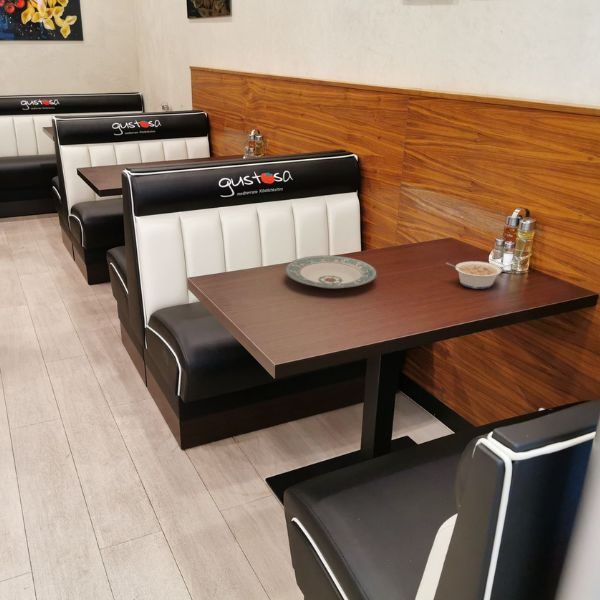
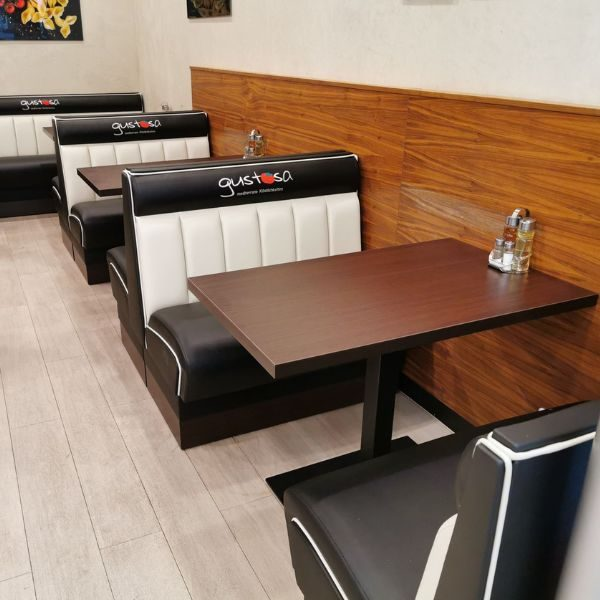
- plate [284,255,378,290]
- legume [445,260,503,290]
